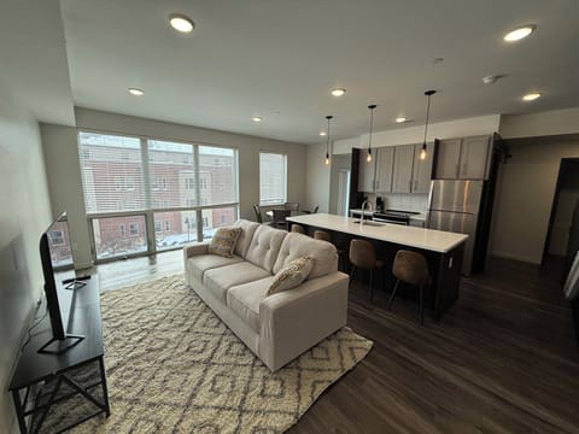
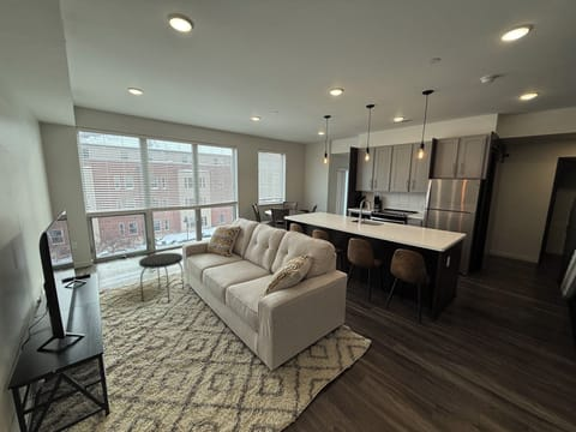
+ side table [138,252,185,304]
